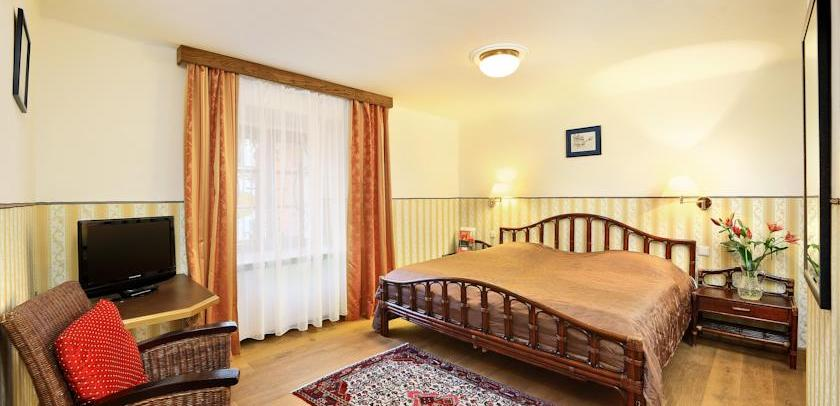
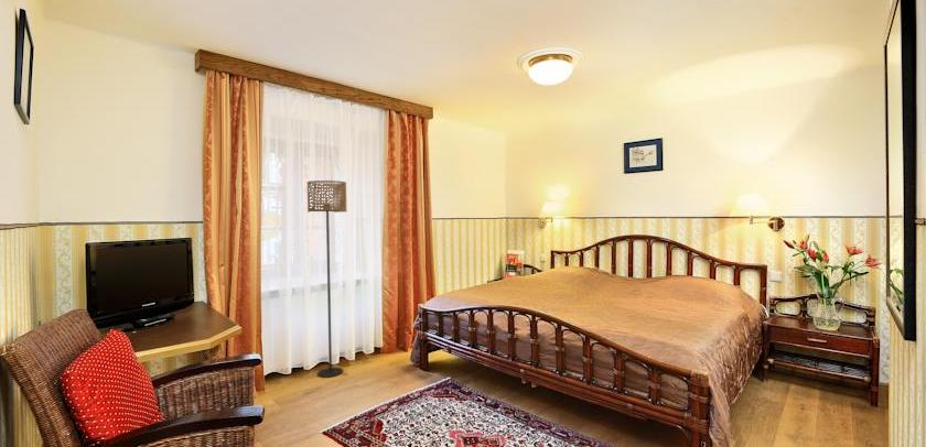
+ floor lamp [306,179,348,379]
